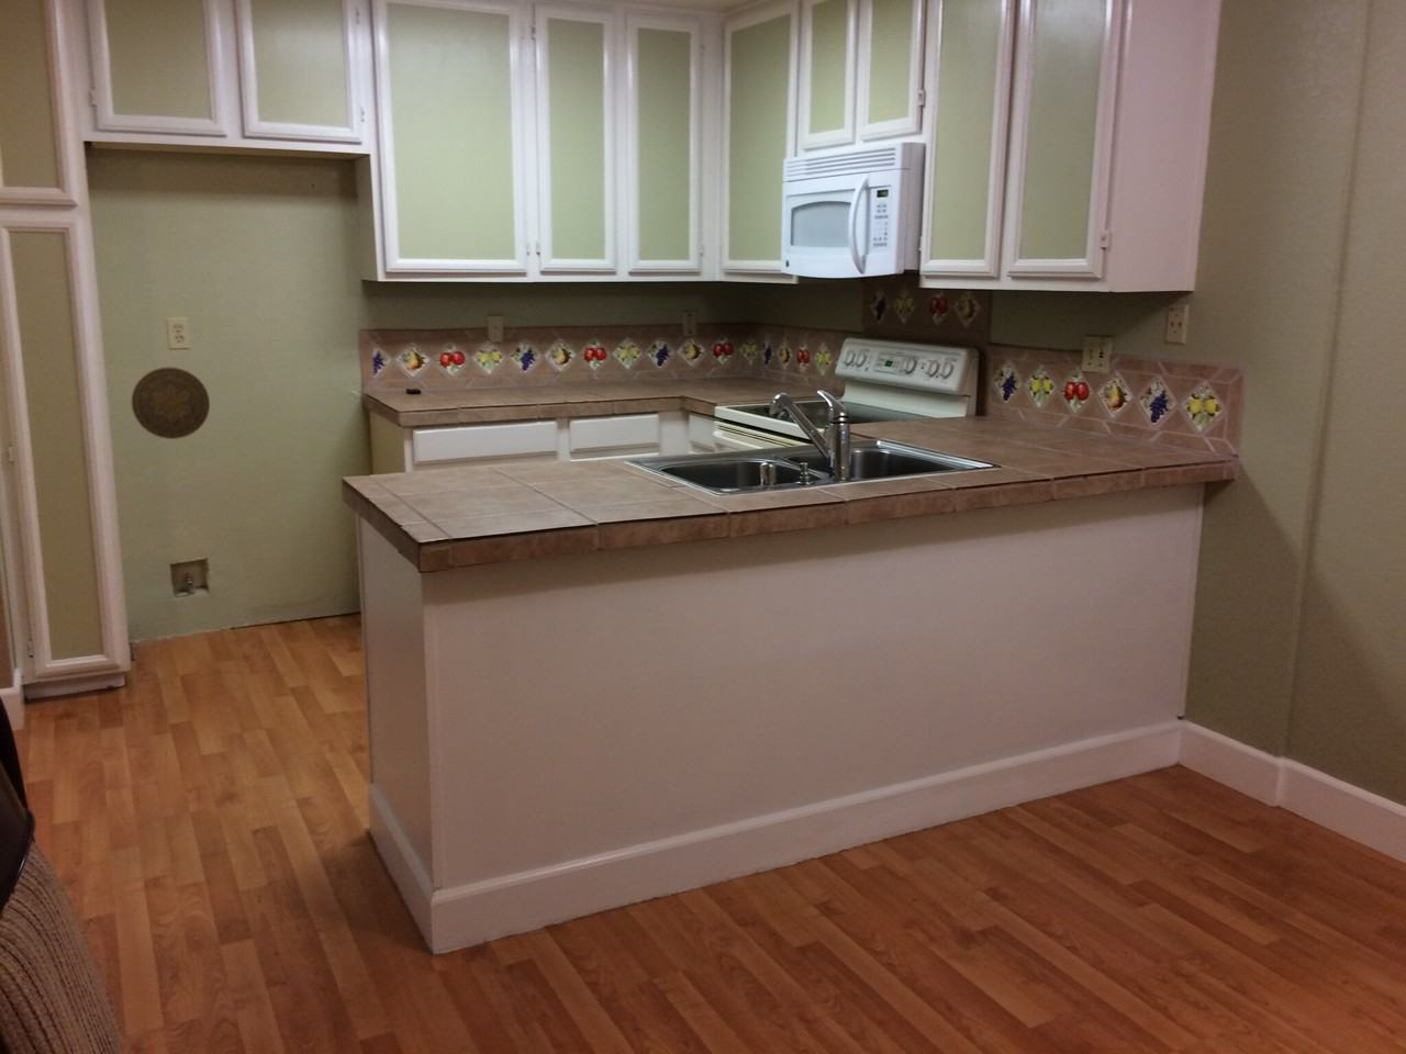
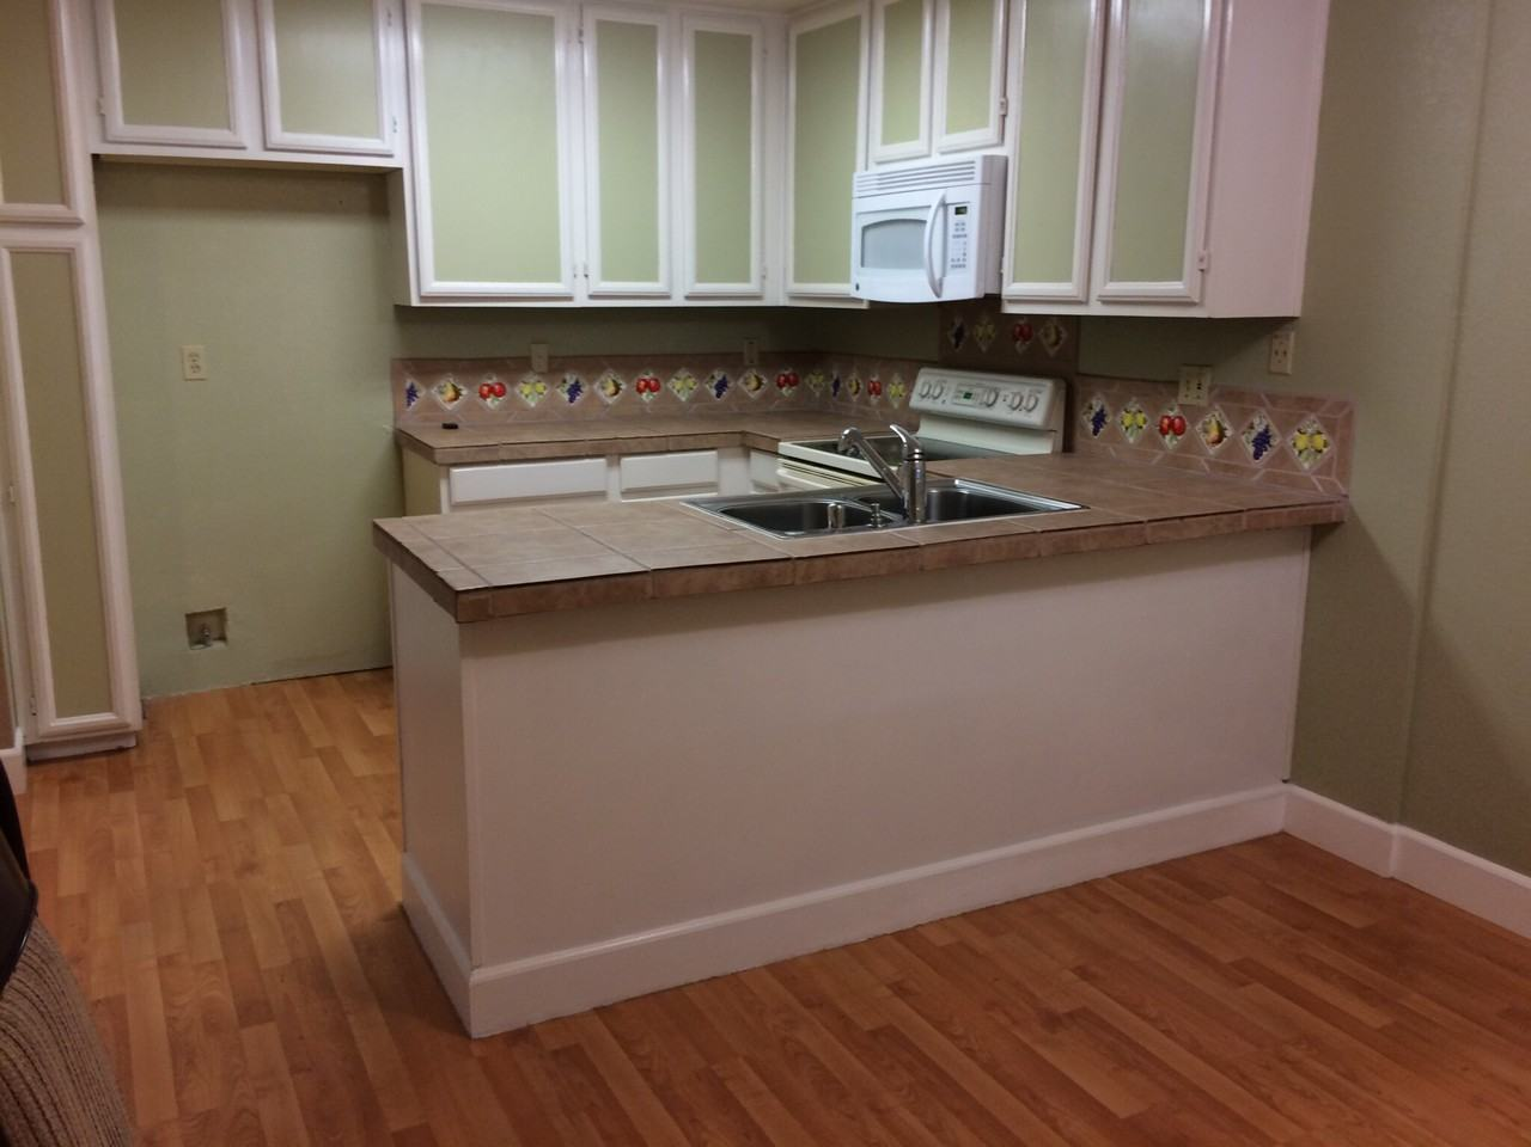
- decorative plate [131,365,211,441]
